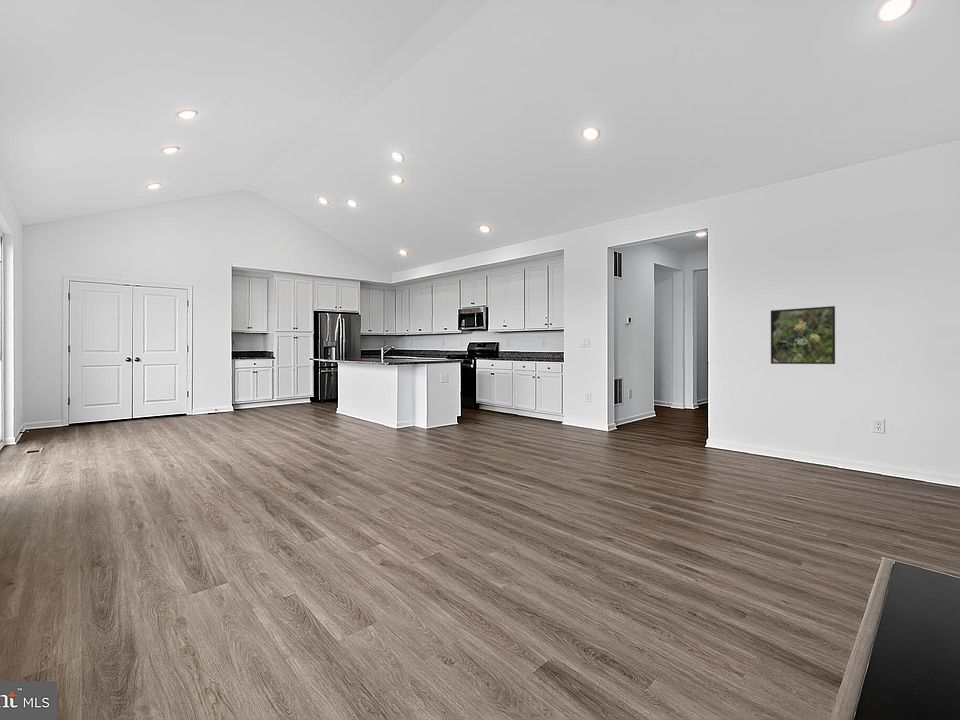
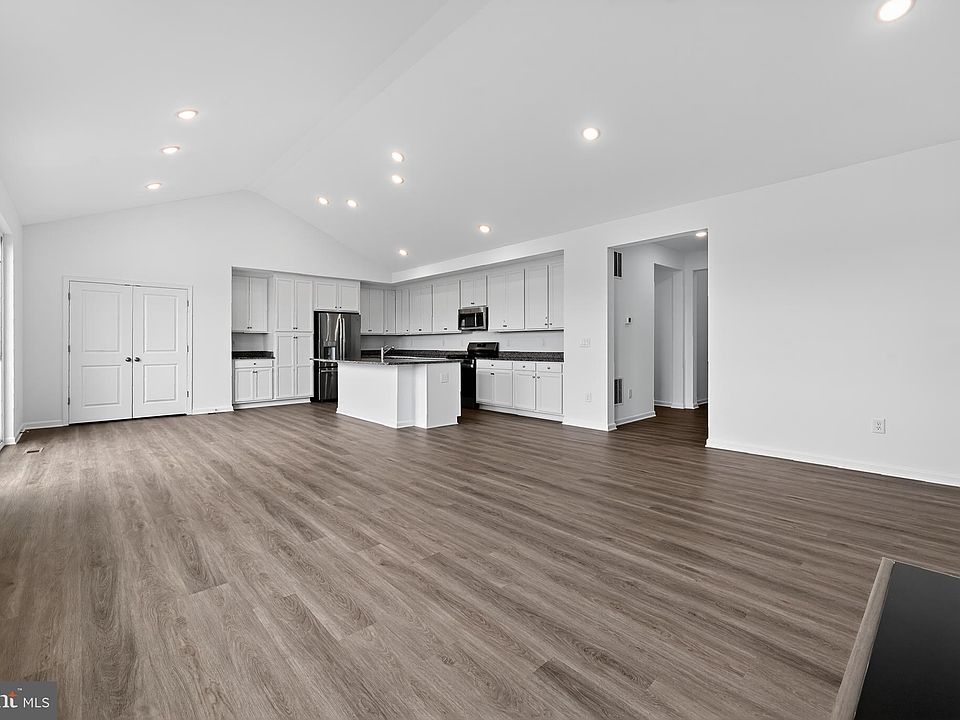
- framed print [770,305,836,365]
